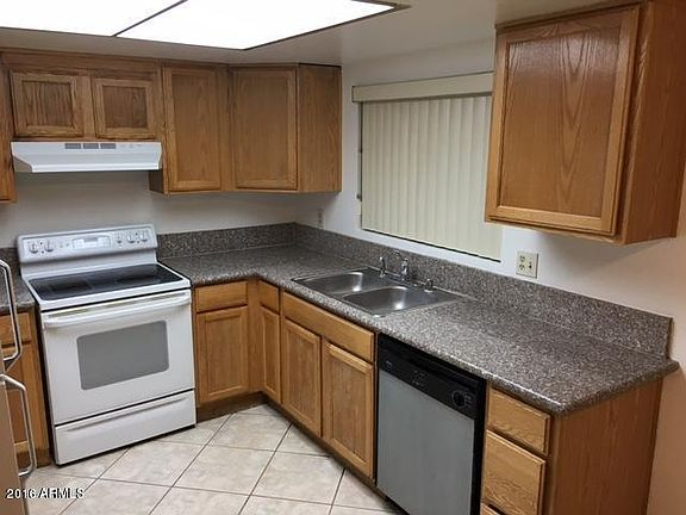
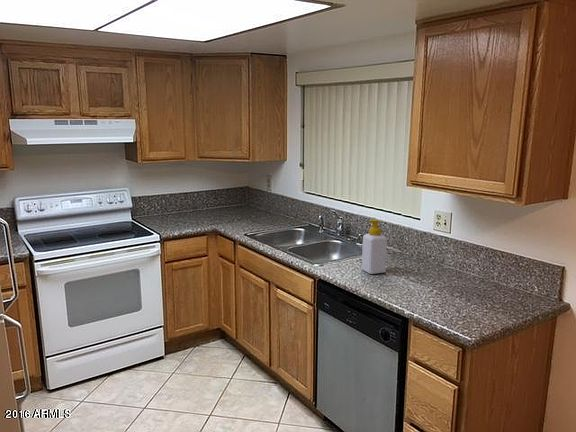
+ soap bottle [361,218,388,275]
